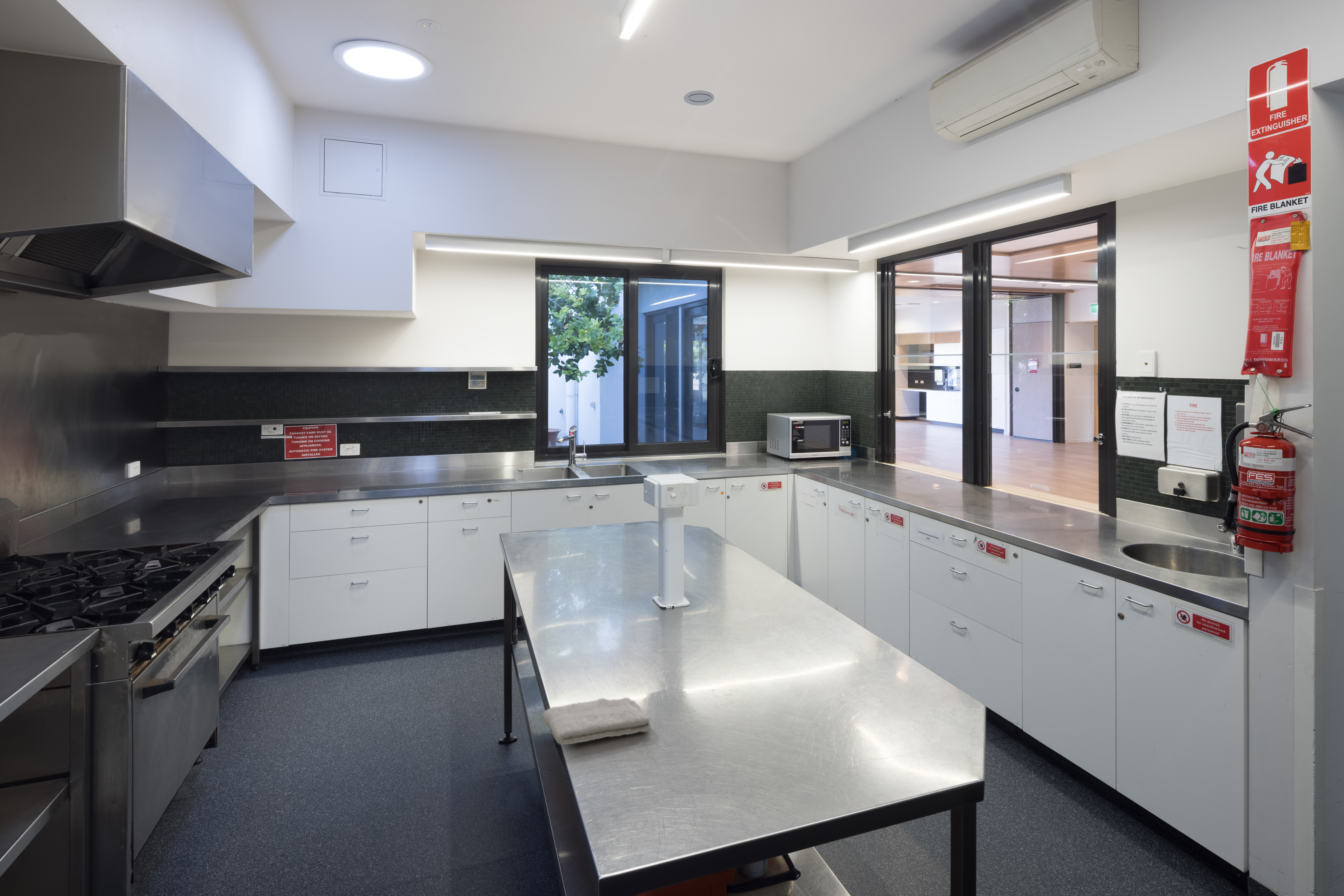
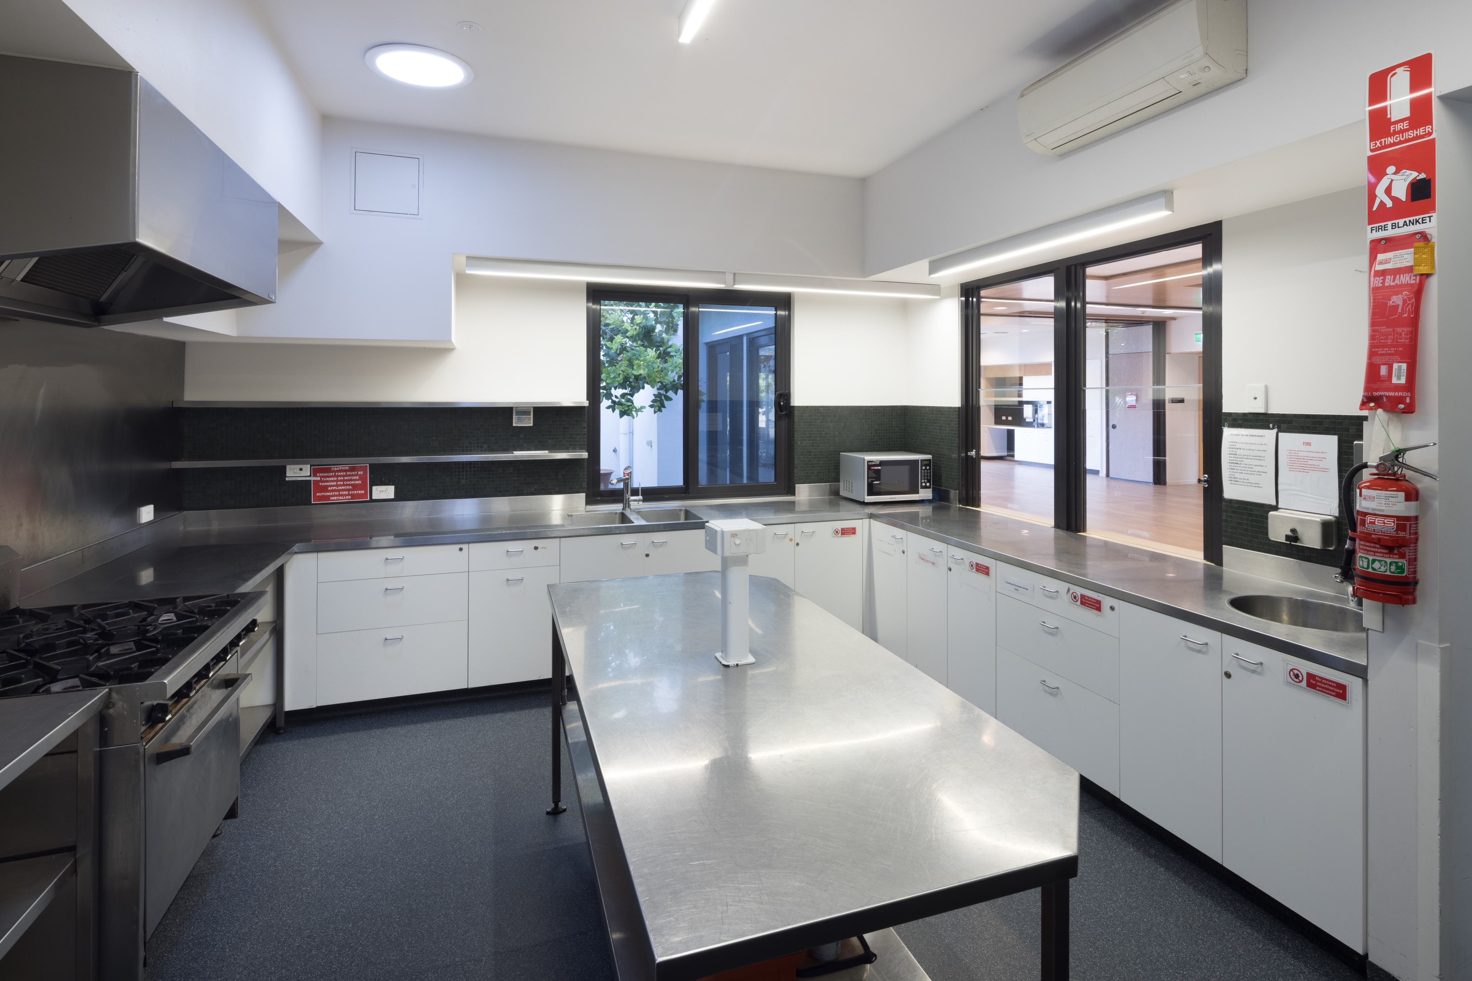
- recessed light [683,90,715,106]
- washcloth [542,697,652,745]
